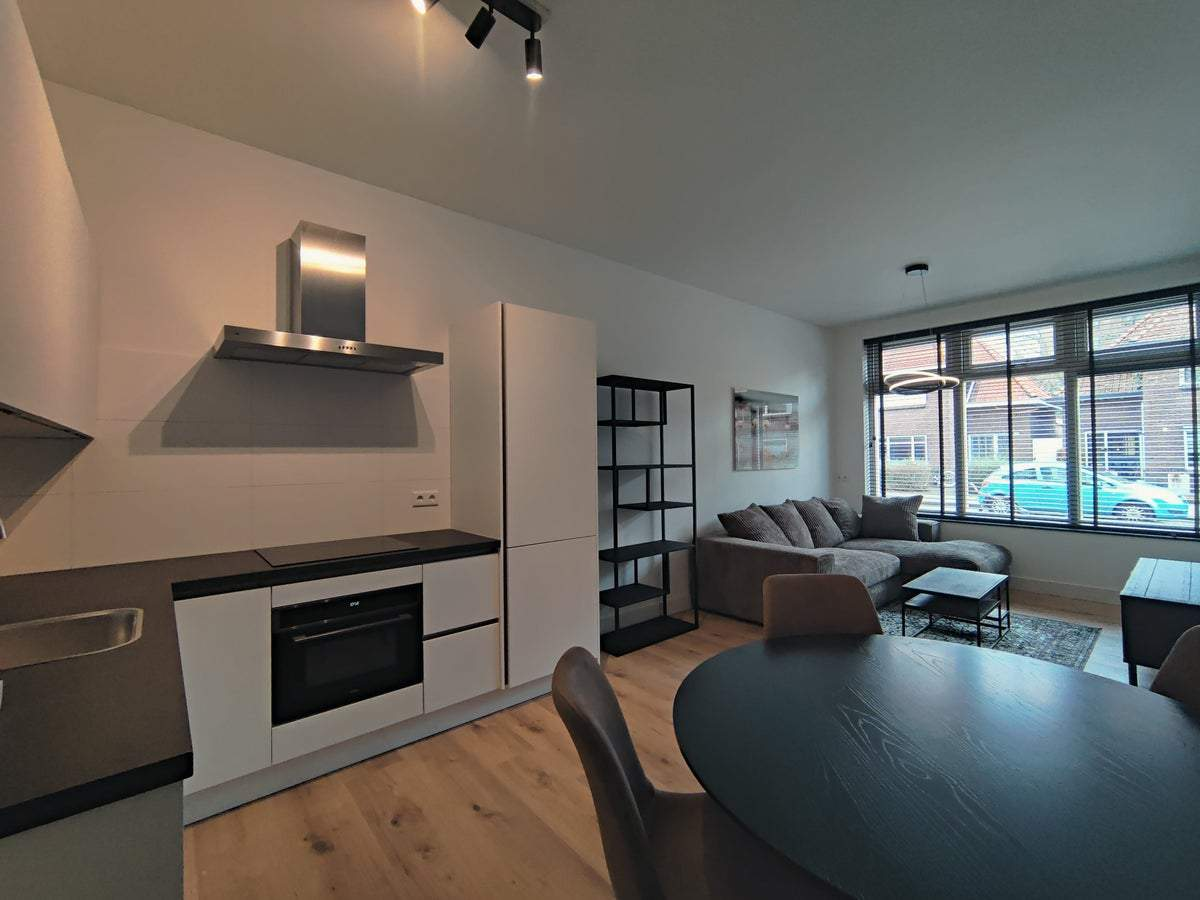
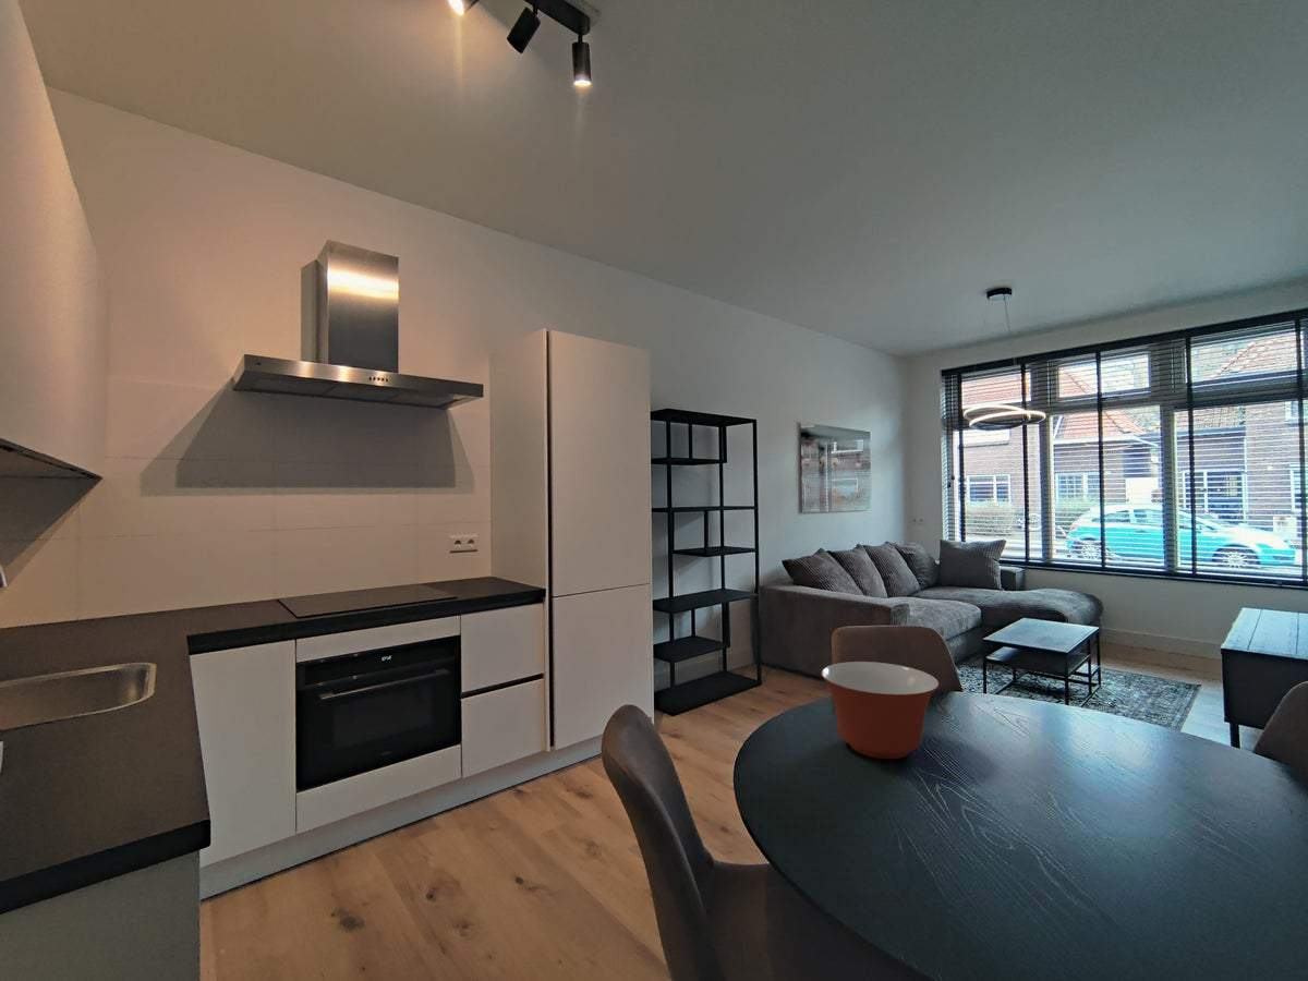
+ mixing bowl [820,661,941,760]
